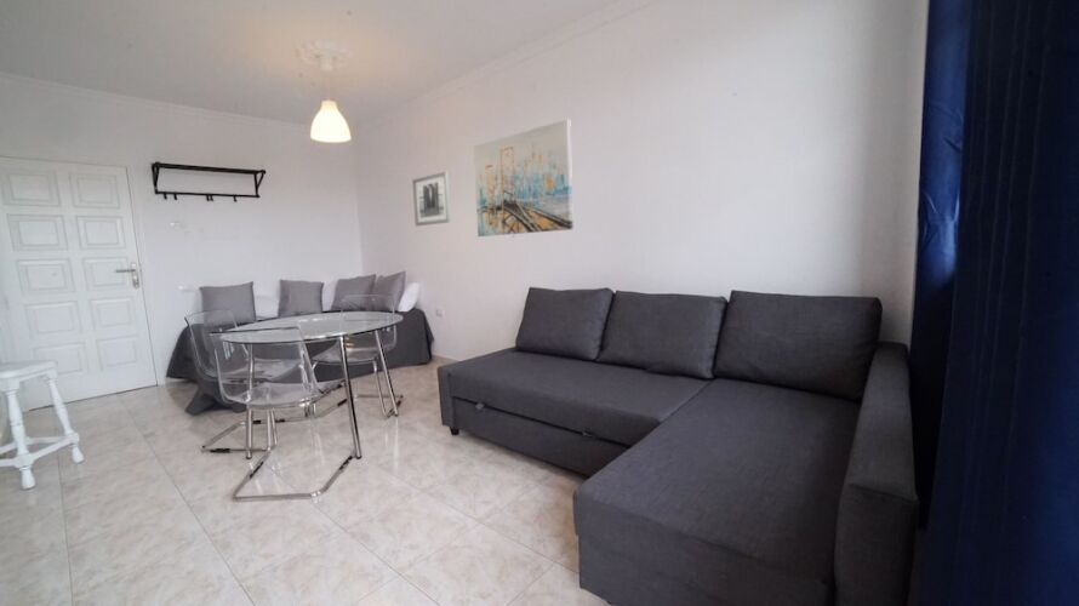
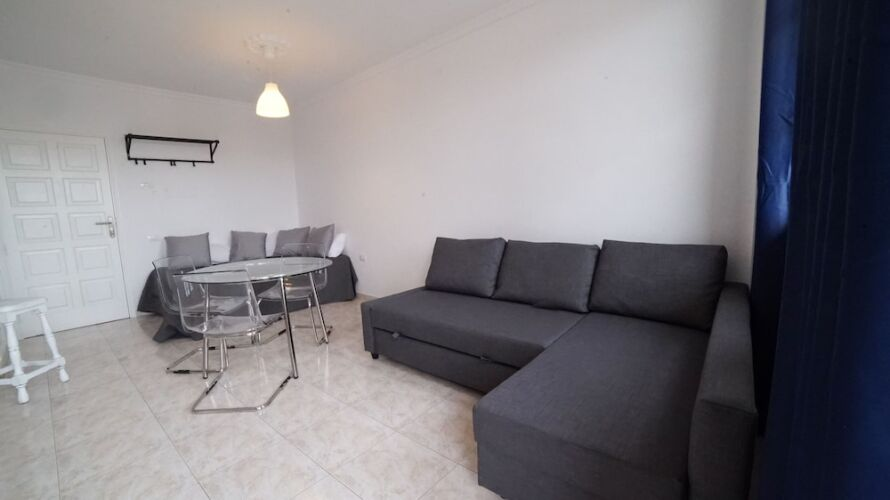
- wall art [411,171,452,227]
- wall art [473,118,573,238]
